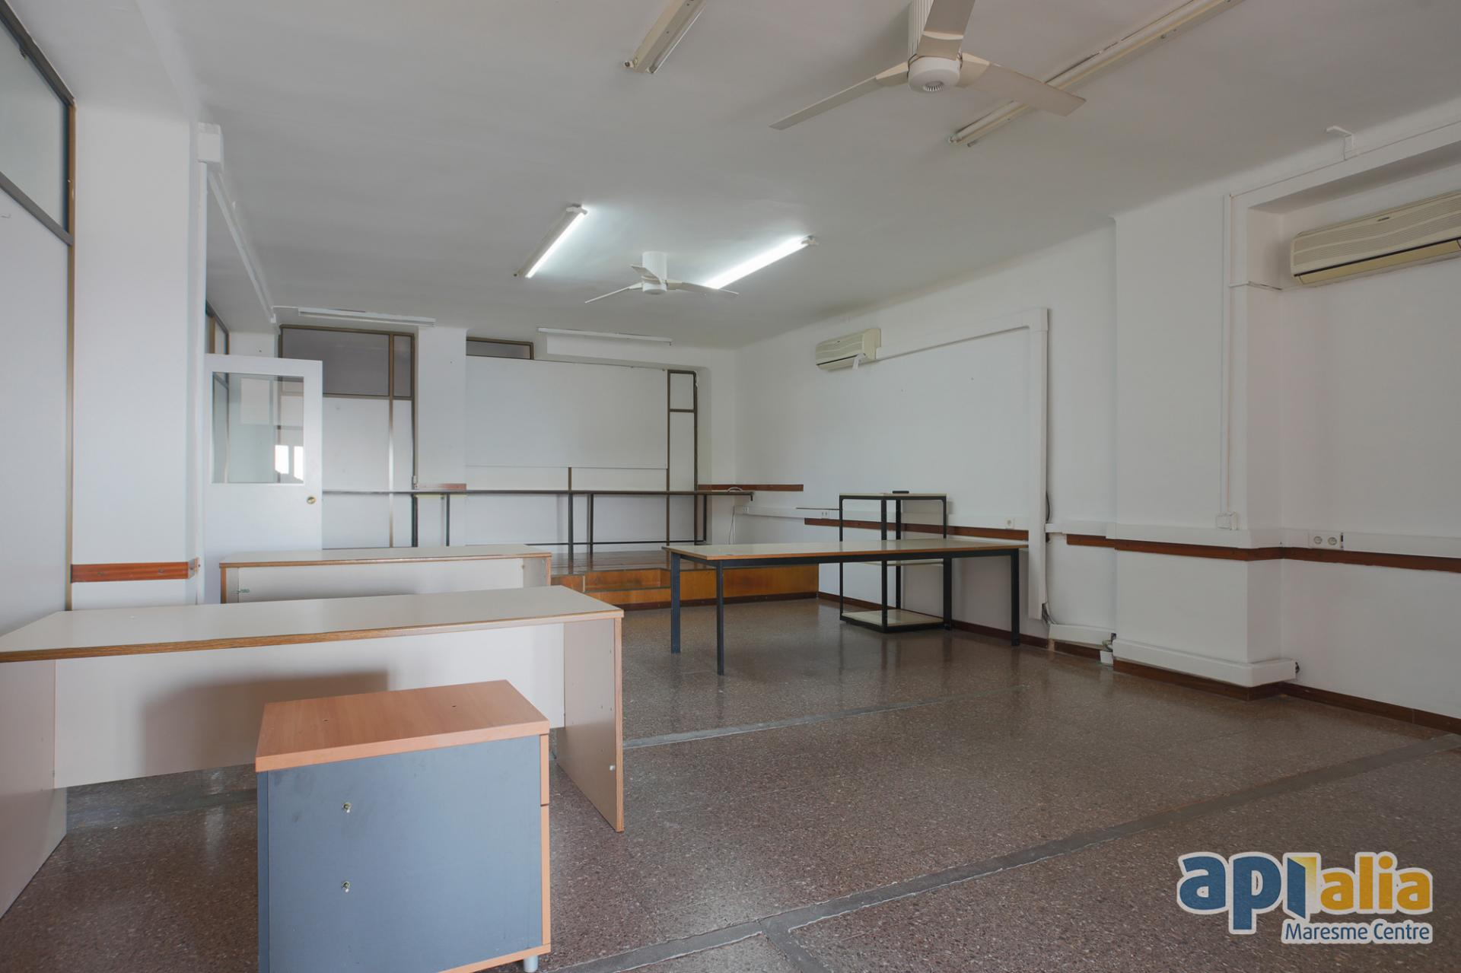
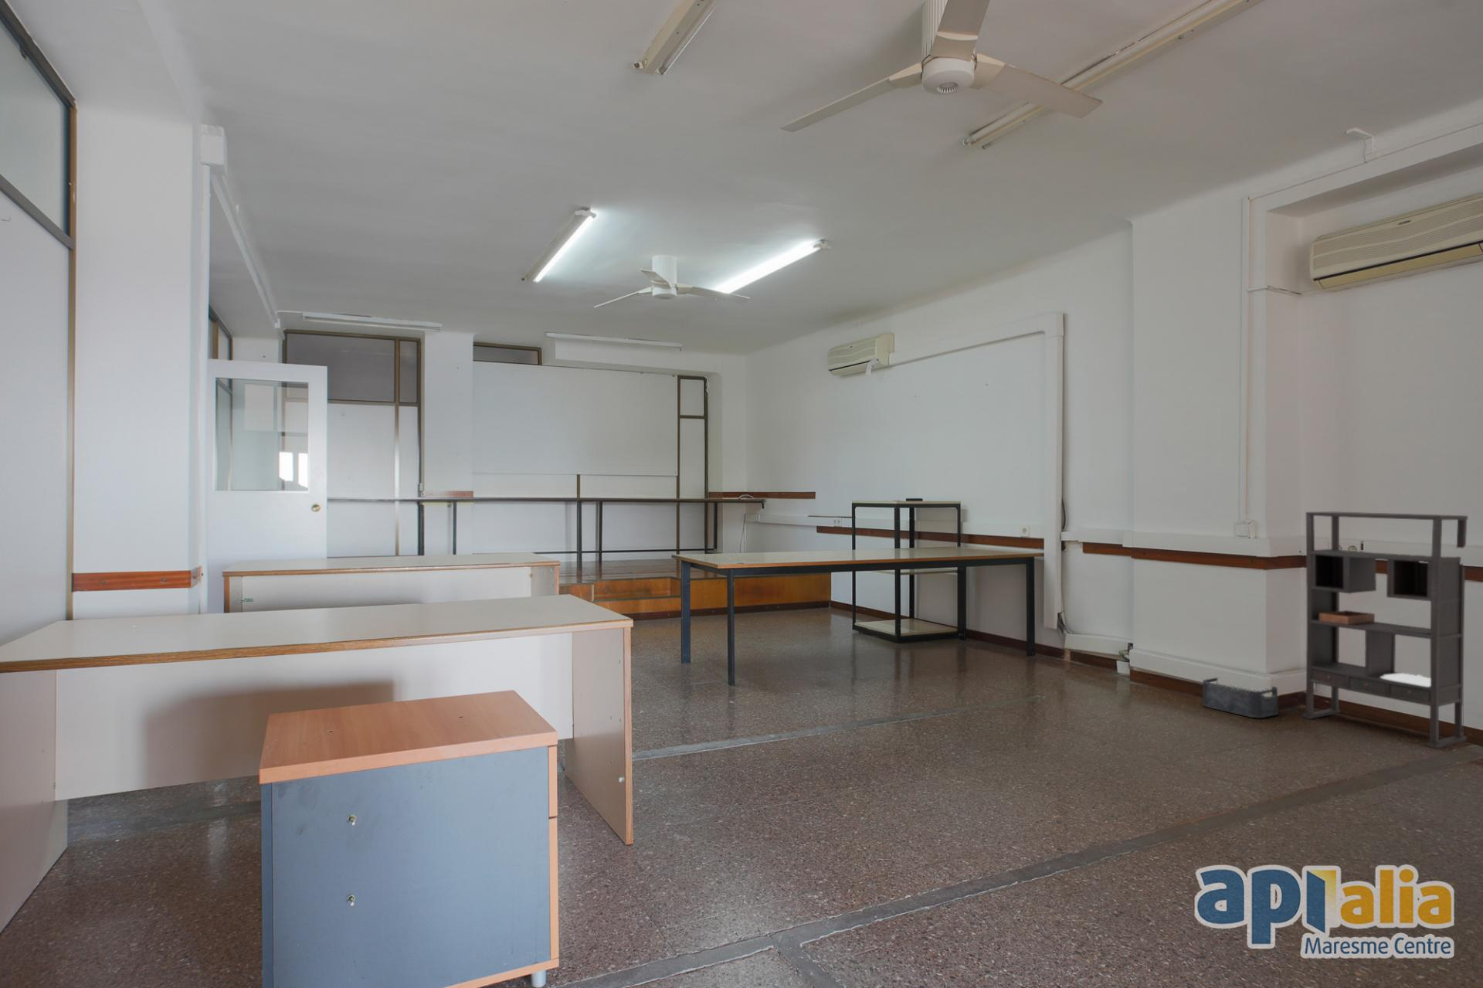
+ bookshelf [1301,512,1469,750]
+ storage bin [1202,677,1279,719]
